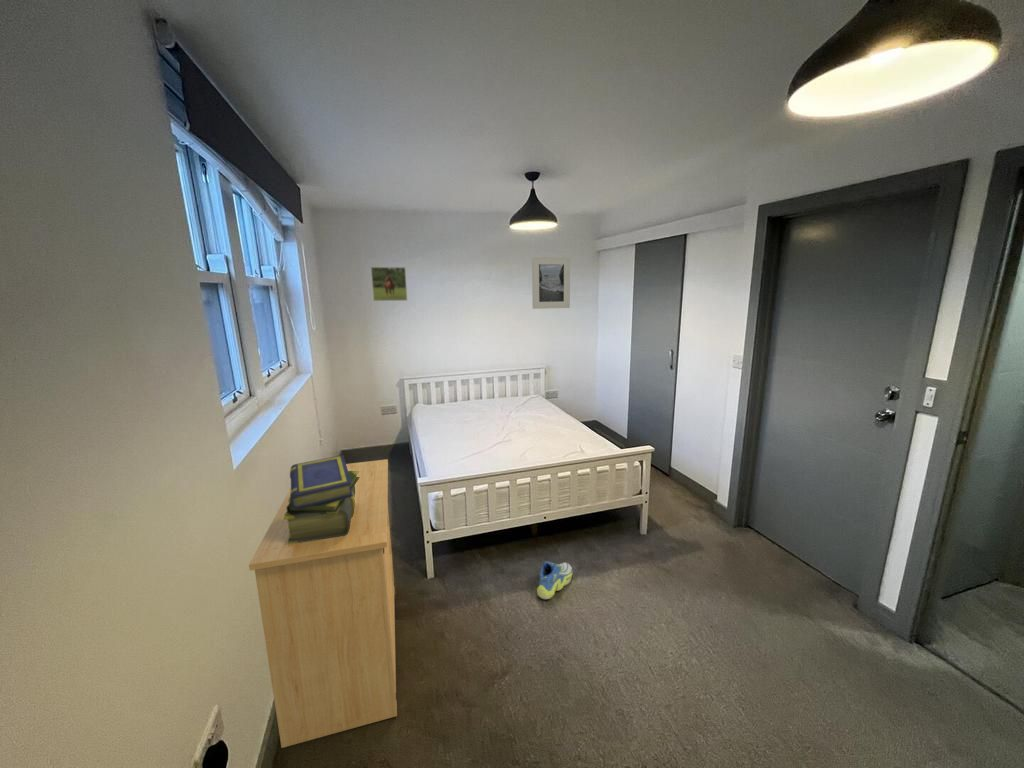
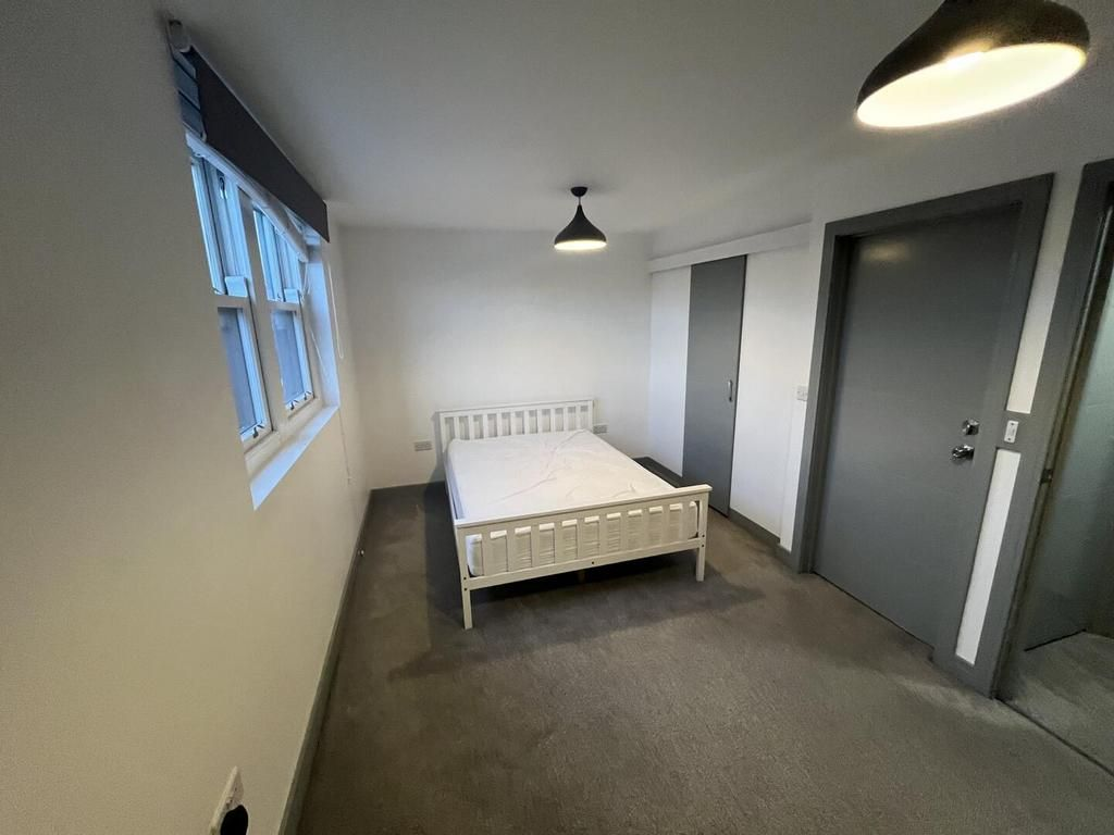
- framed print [370,266,408,302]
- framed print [531,256,571,310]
- sneaker [536,560,573,600]
- dresser [248,458,398,749]
- stack of books [283,454,360,545]
